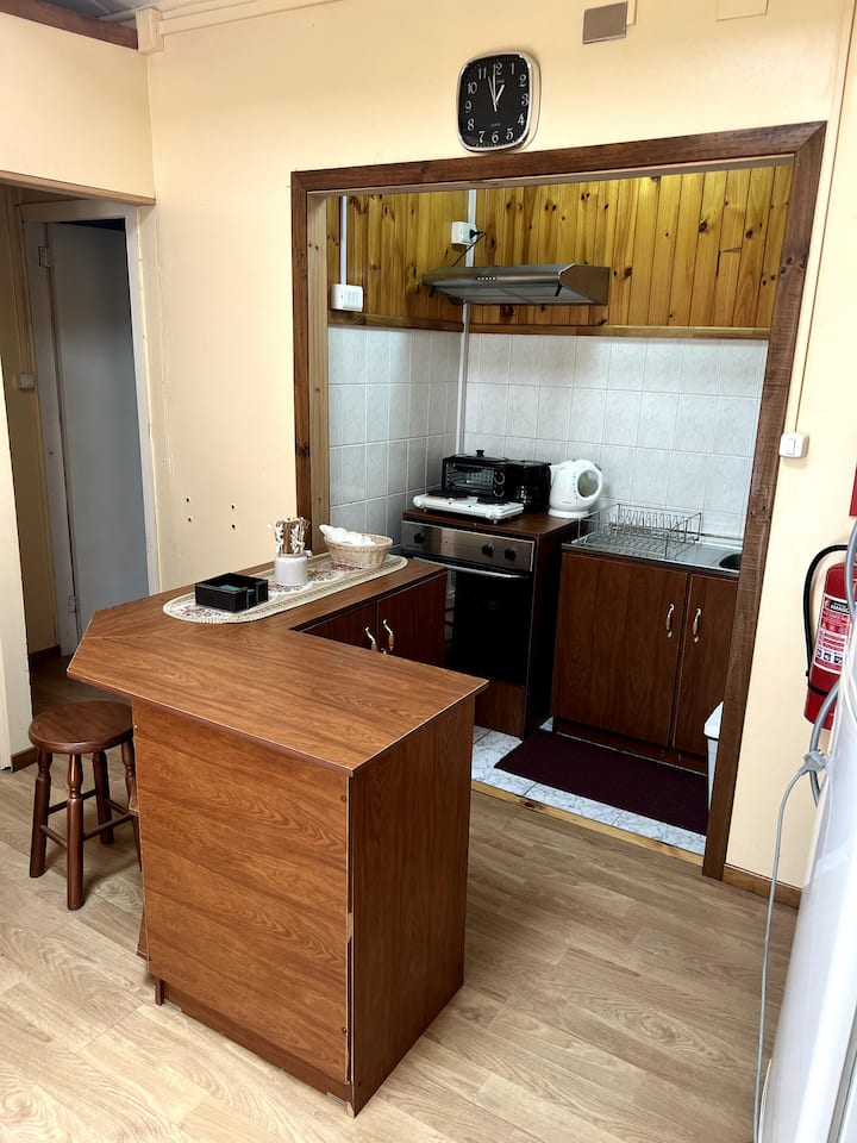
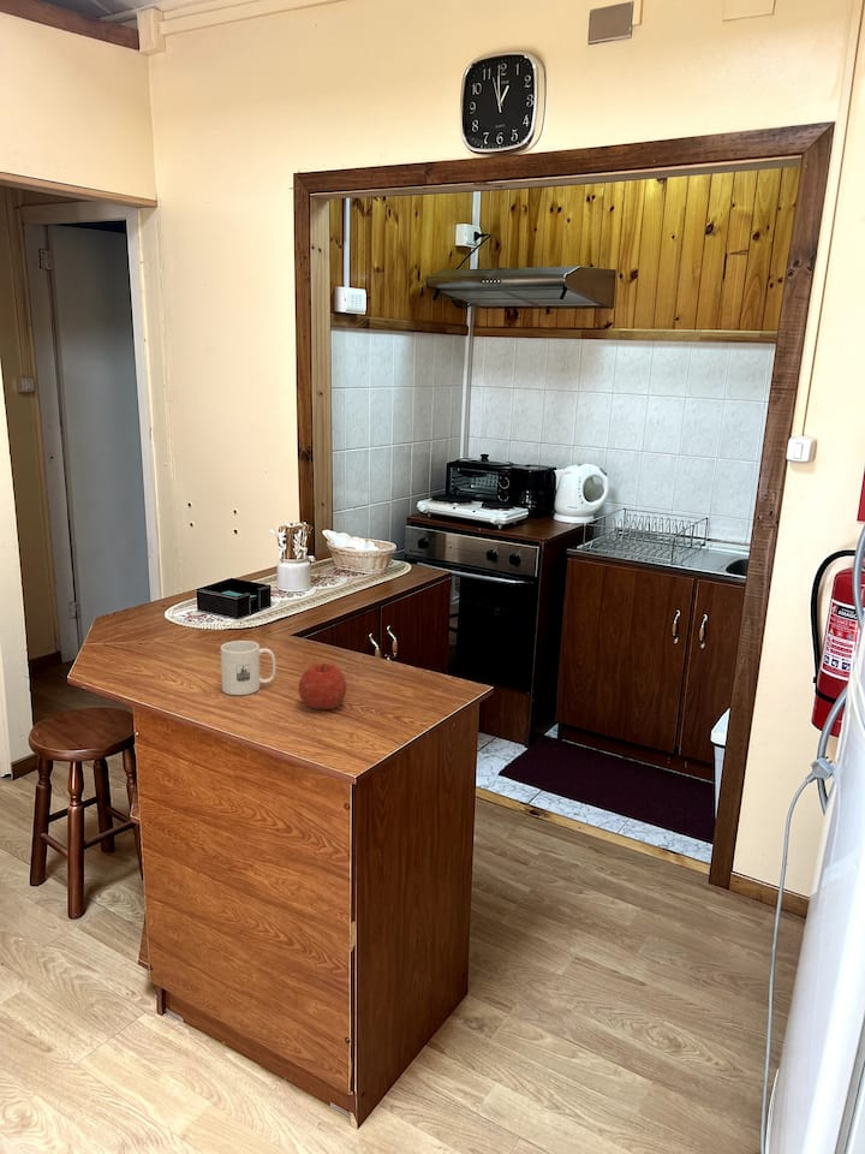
+ mug [220,640,278,696]
+ fruit [298,661,347,710]
